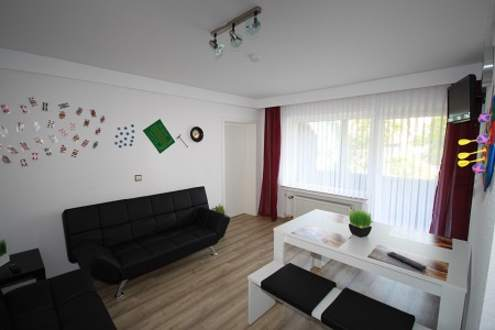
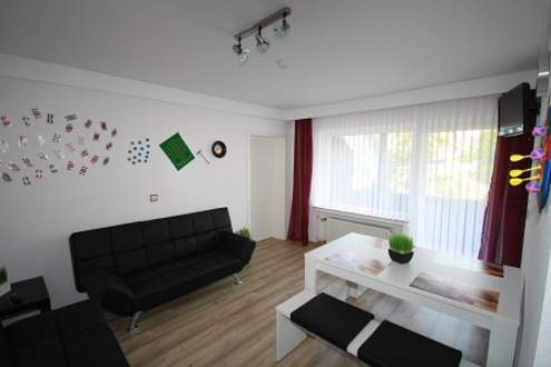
- remote control [386,251,428,272]
